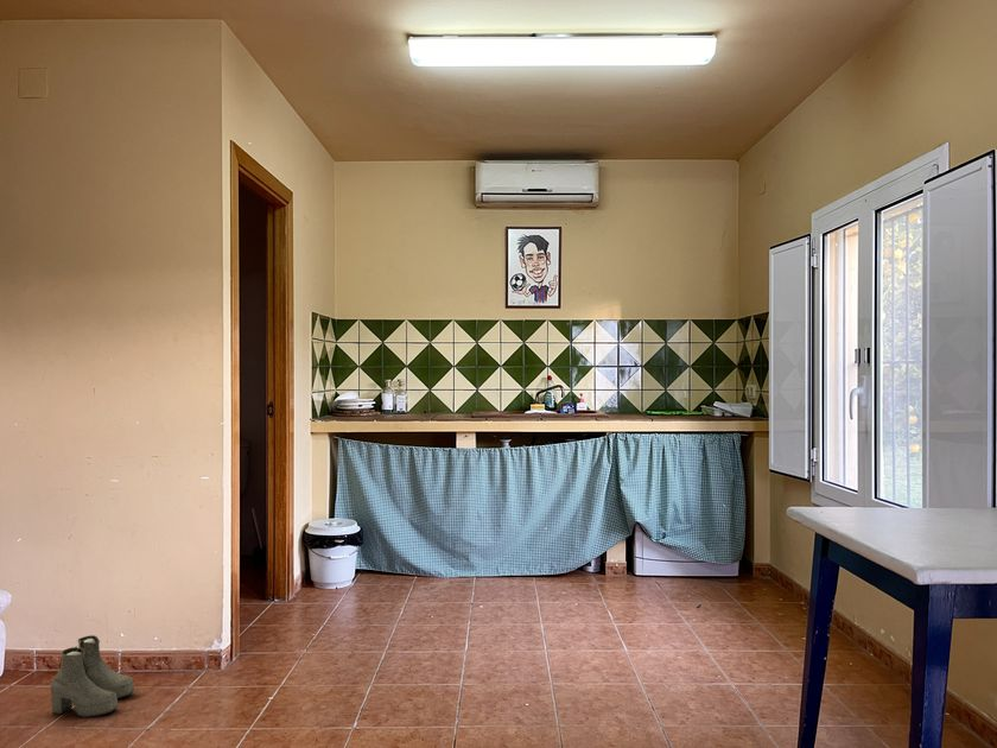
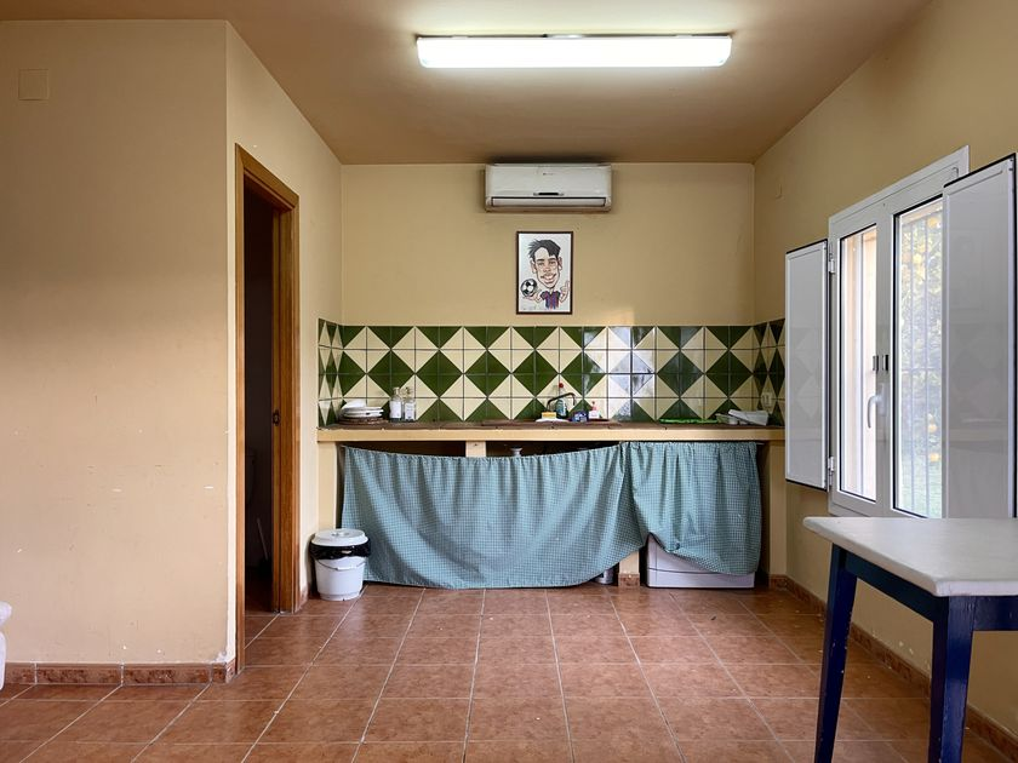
- boots [50,634,135,718]
